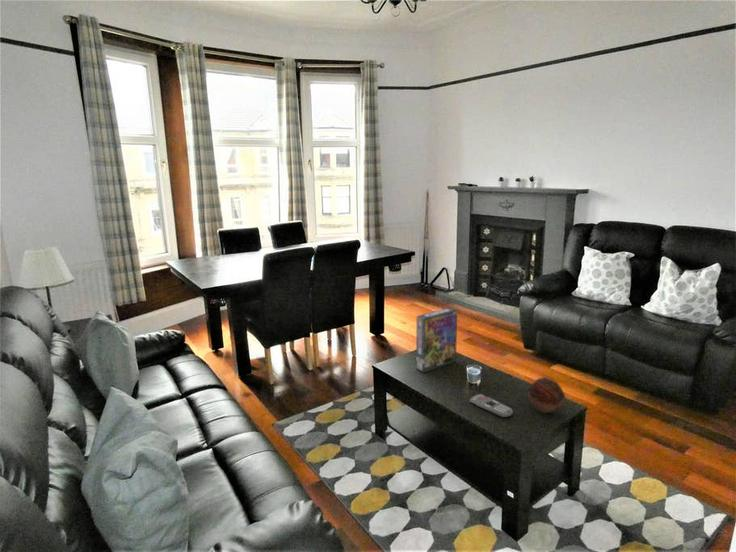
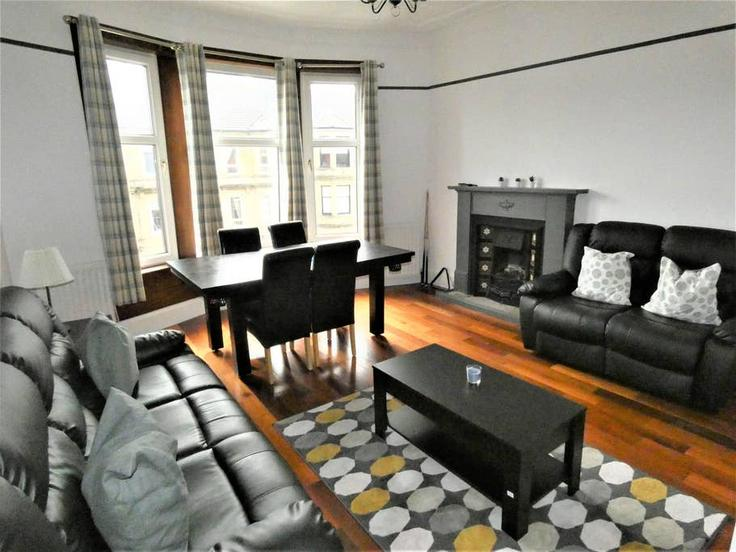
- game box [415,307,458,374]
- remote control [469,393,514,418]
- decorative ball [526,376,566,414]
